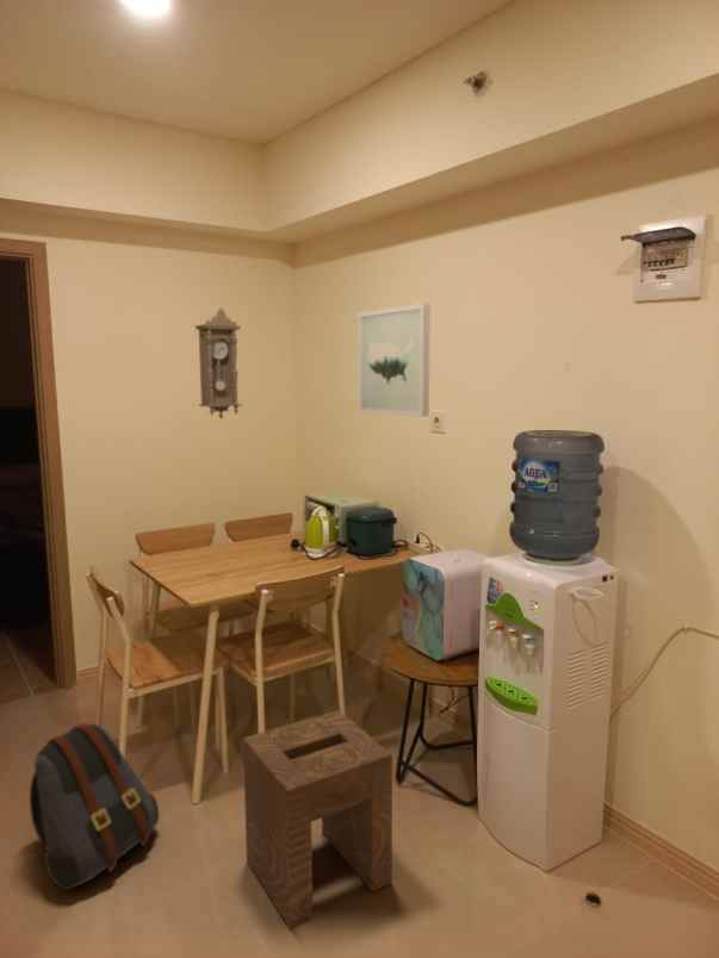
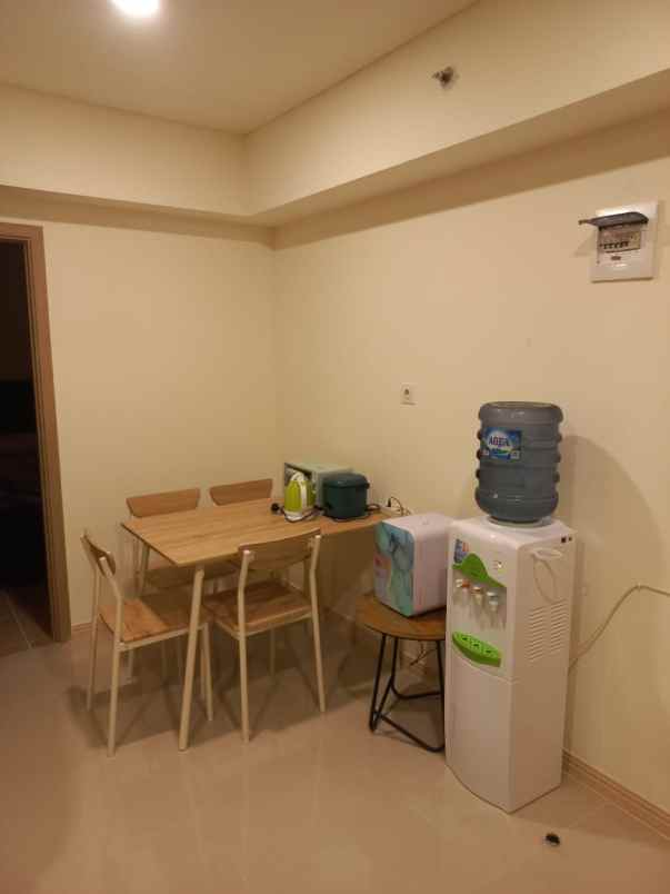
- wall art [358,303,432,418]
- pendulum clock [194,306,243,421]
- backpack [29,722,160,891]
- stool [242,709,393,931]
